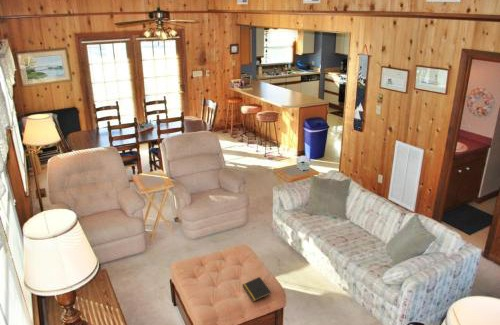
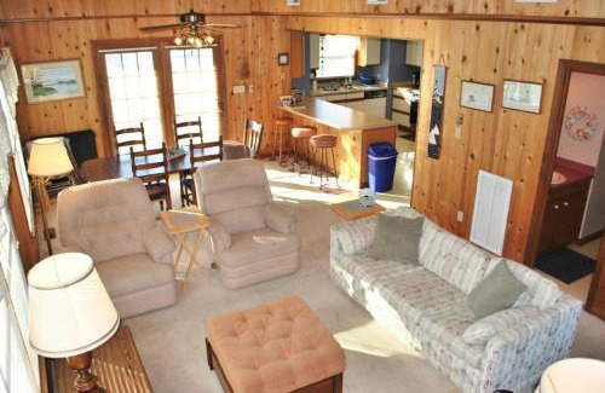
- notepad [241,276,272,303]
